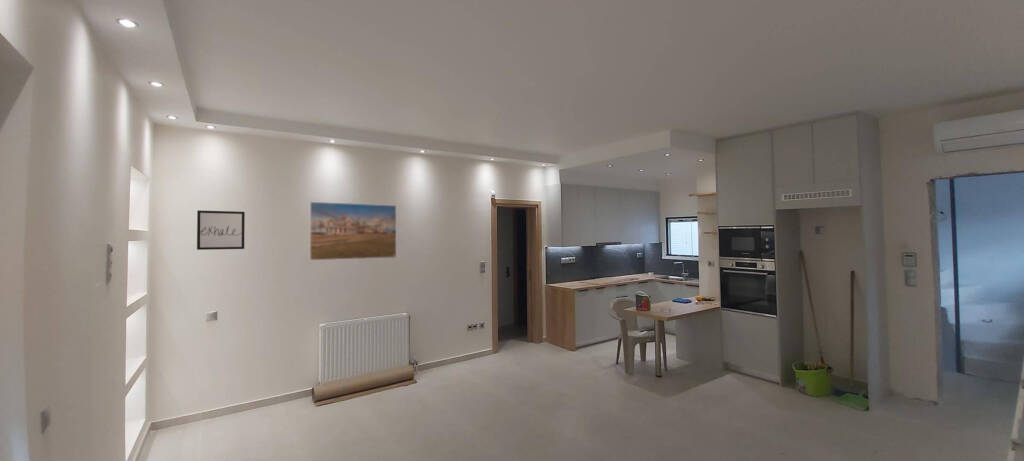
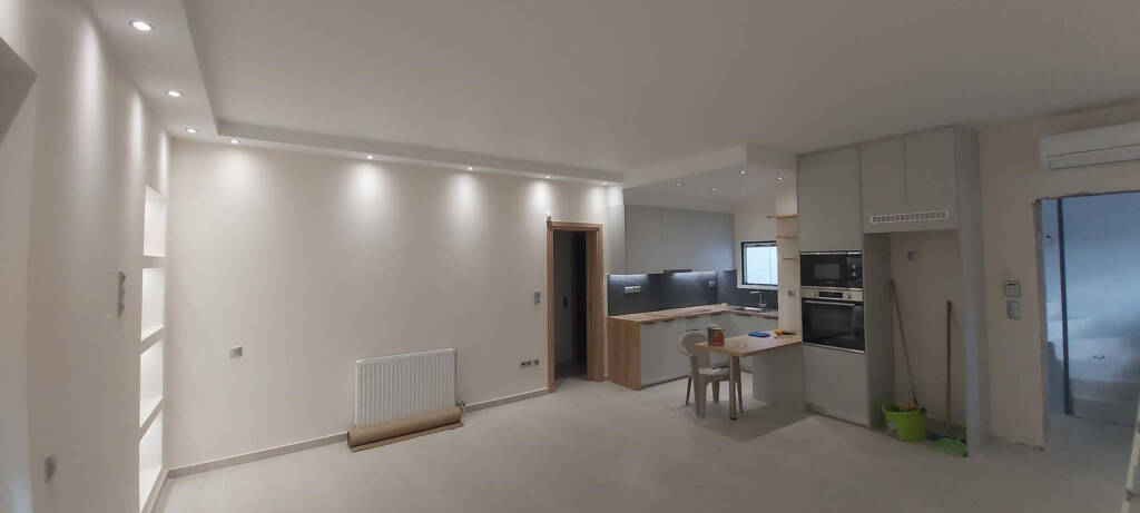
- wall art [196,209,246,251]
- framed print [308,201,397,261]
